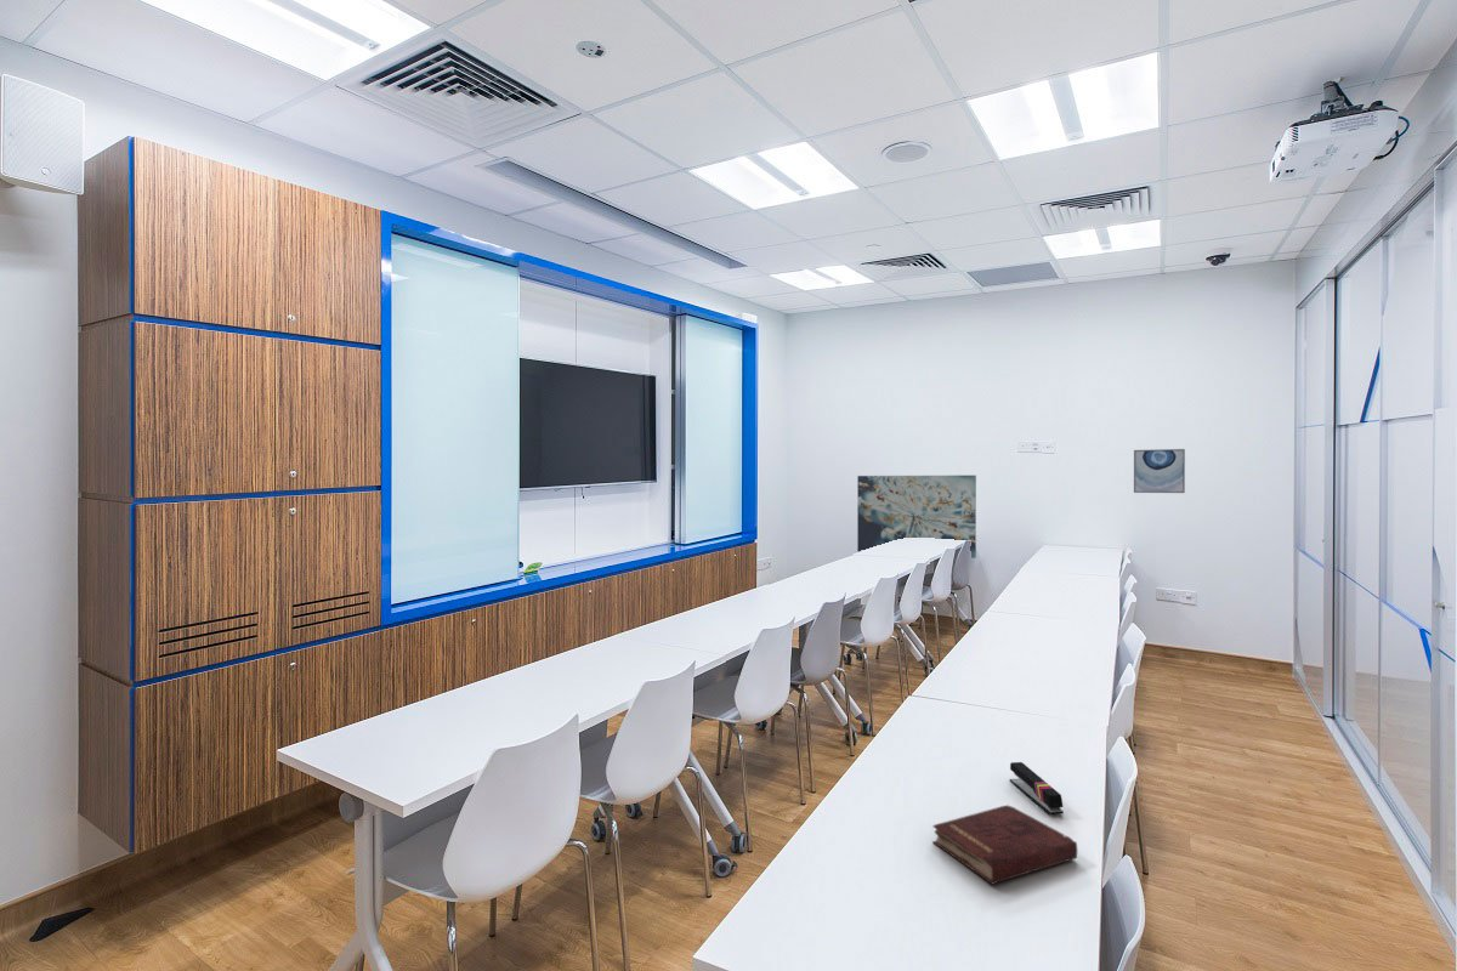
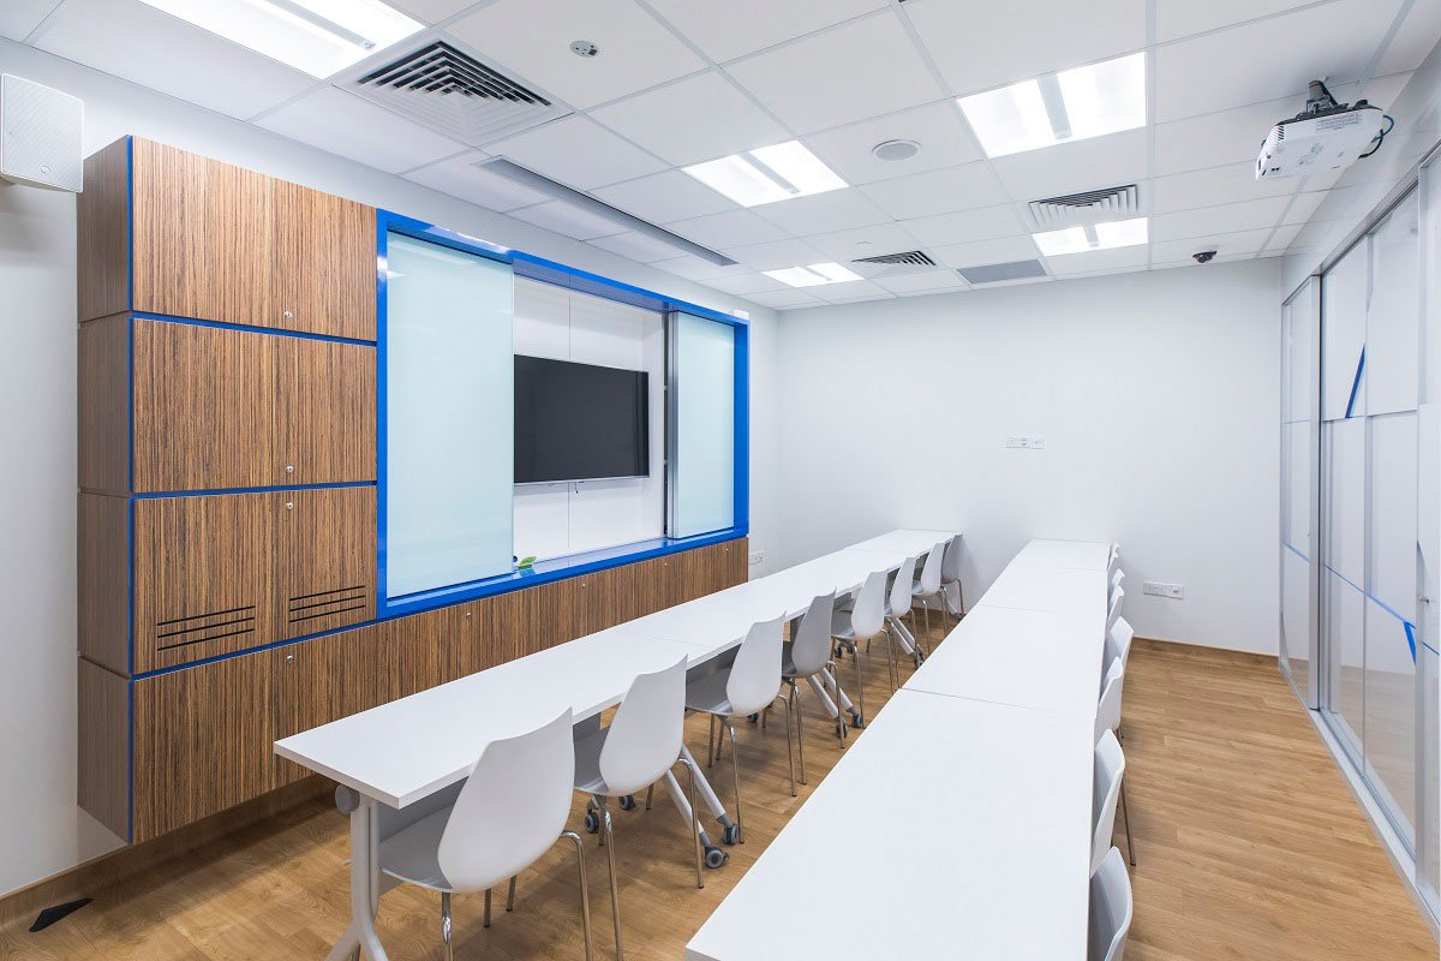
- hardback book [931,805,1079,885]
- stapler [1008,761,1065,816]
- wall art [856,475,977,560]
- wall art [1133,448,1186,494]
